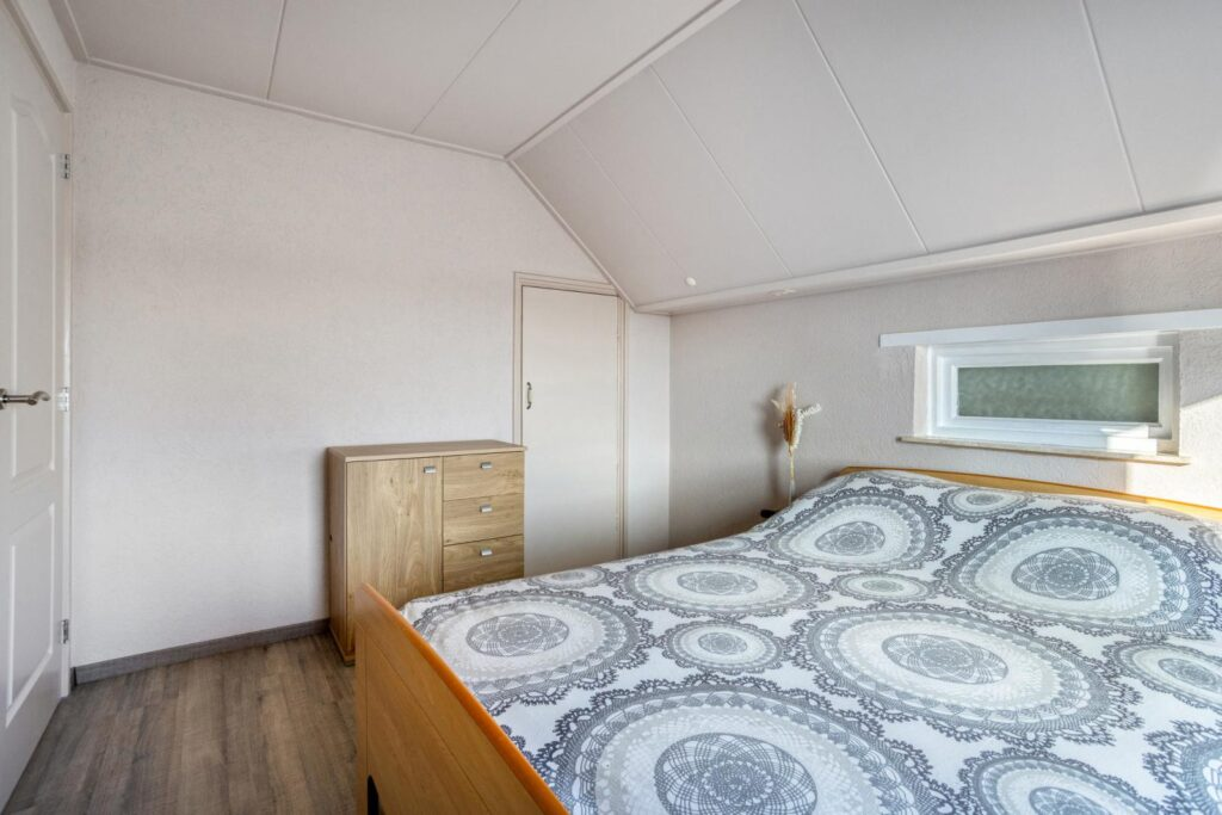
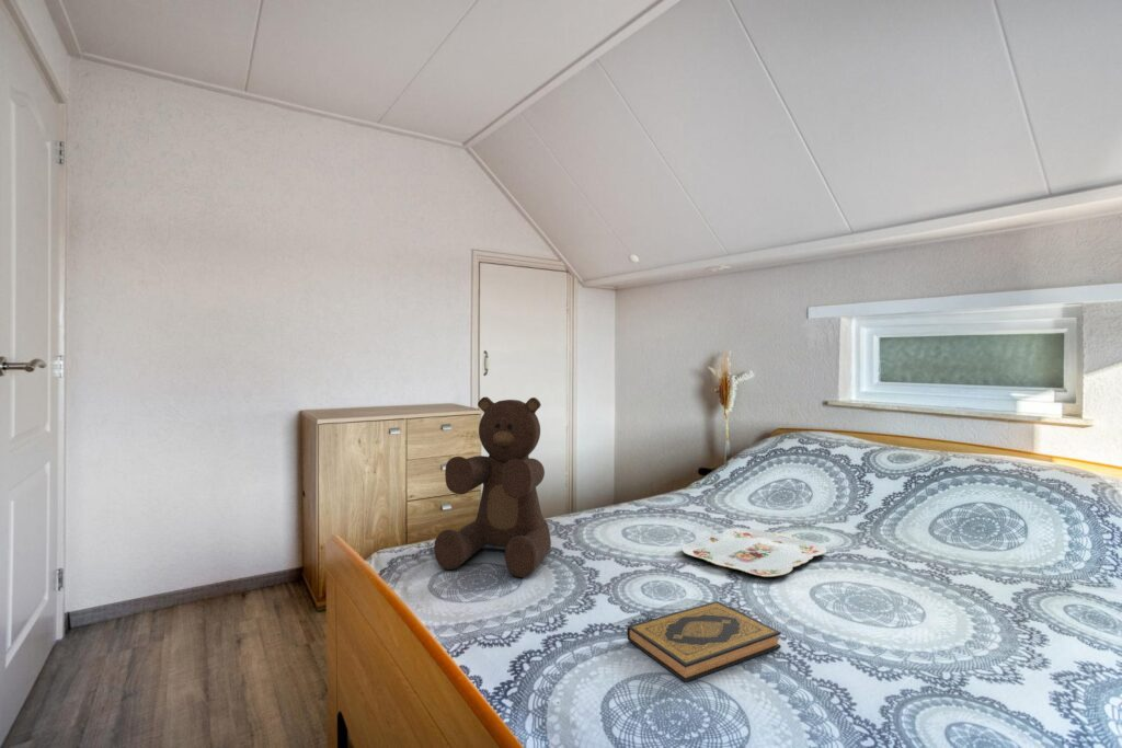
+ teddy bear [433,396,552,578]
+ serving tray [682,527,828,578]
+ hardback book [626,600,782,683]
